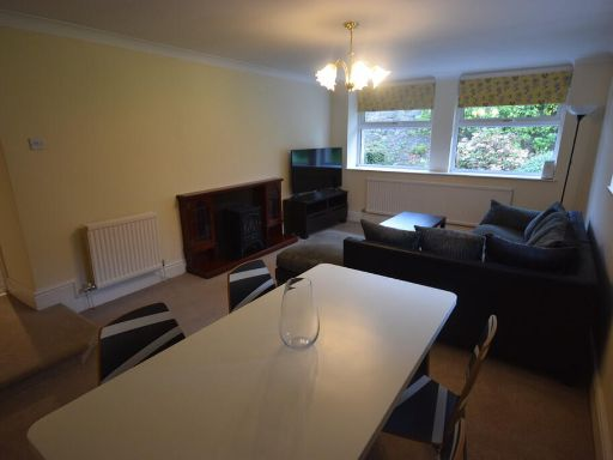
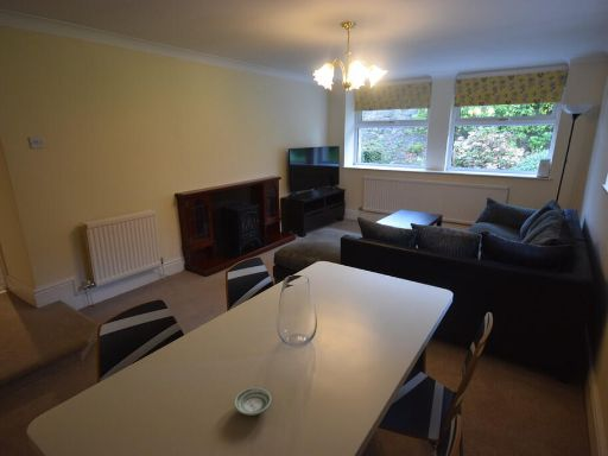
+ saucer [234,387,273,417]
